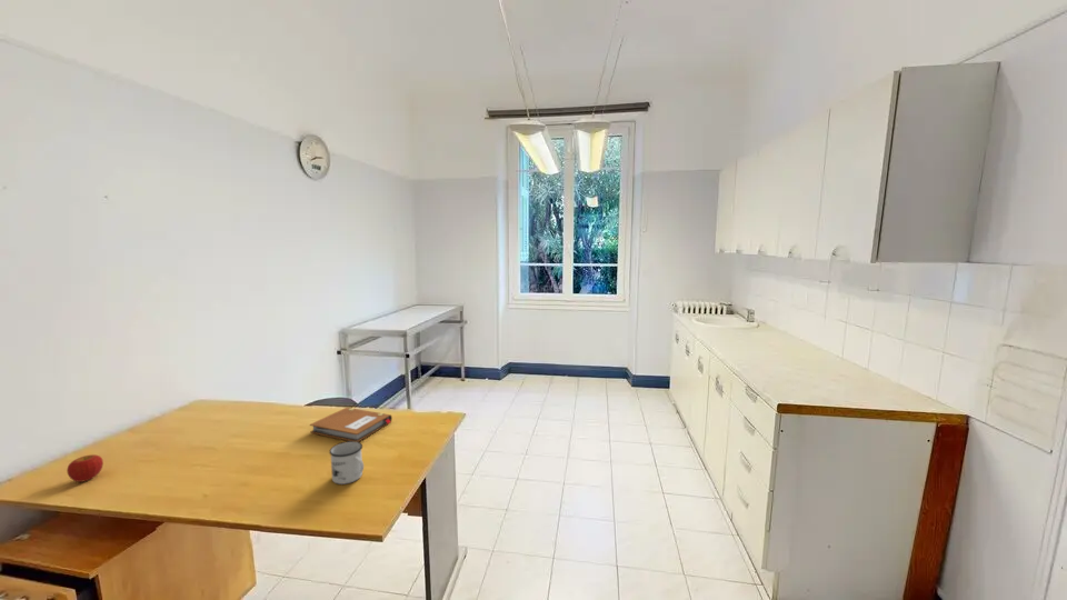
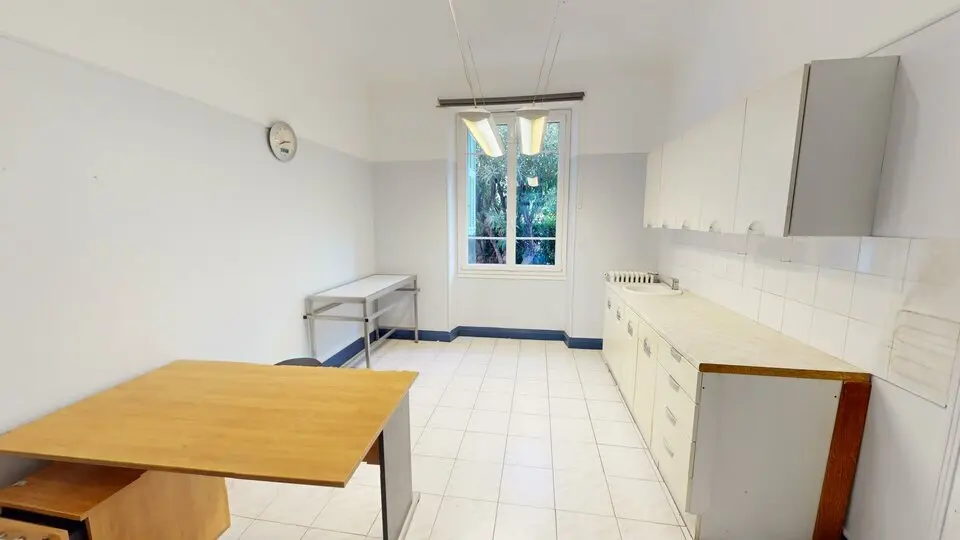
- mug [328,440,365,486]
- notebook [309,407,393,442]
- apple [66,453,104,483]
